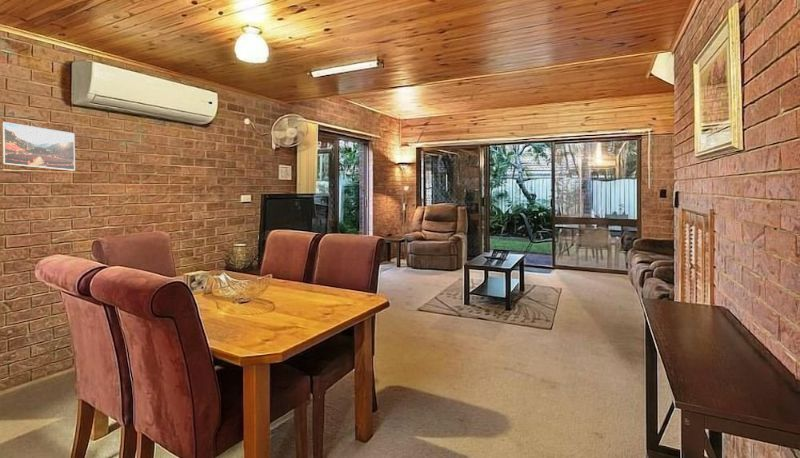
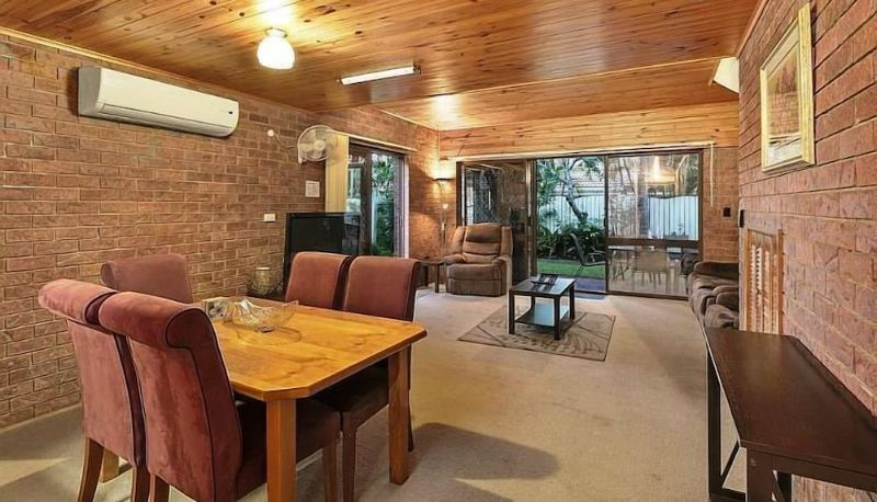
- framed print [0,121,76,172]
